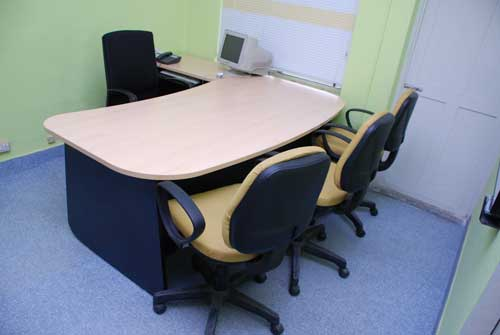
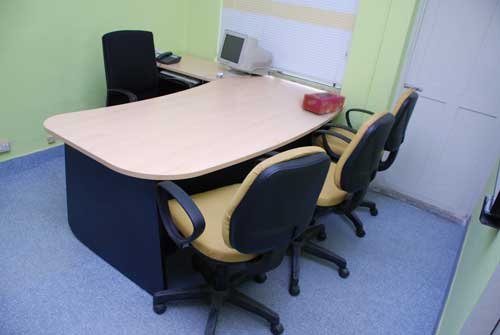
+ tissue box [301,91,346,115]
